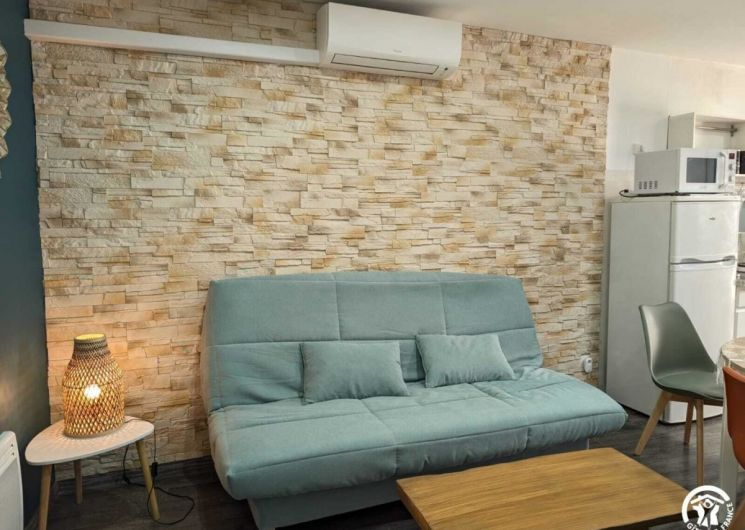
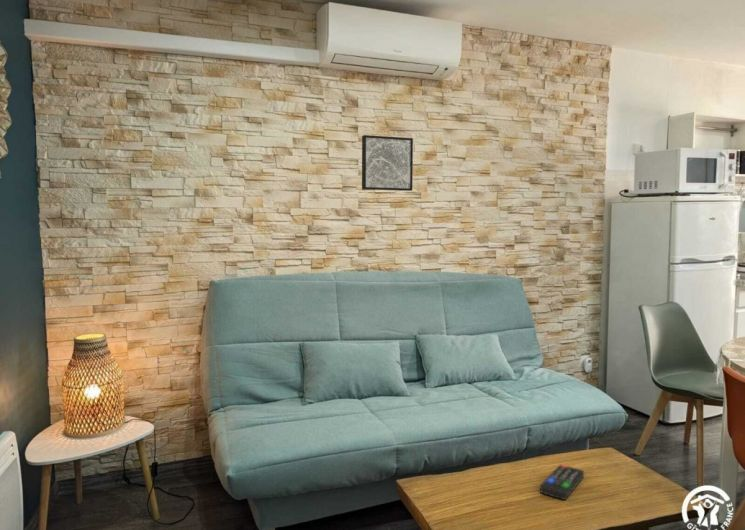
+ remote control [539,464,585,501]
+ wall art [361,134,414,192]
